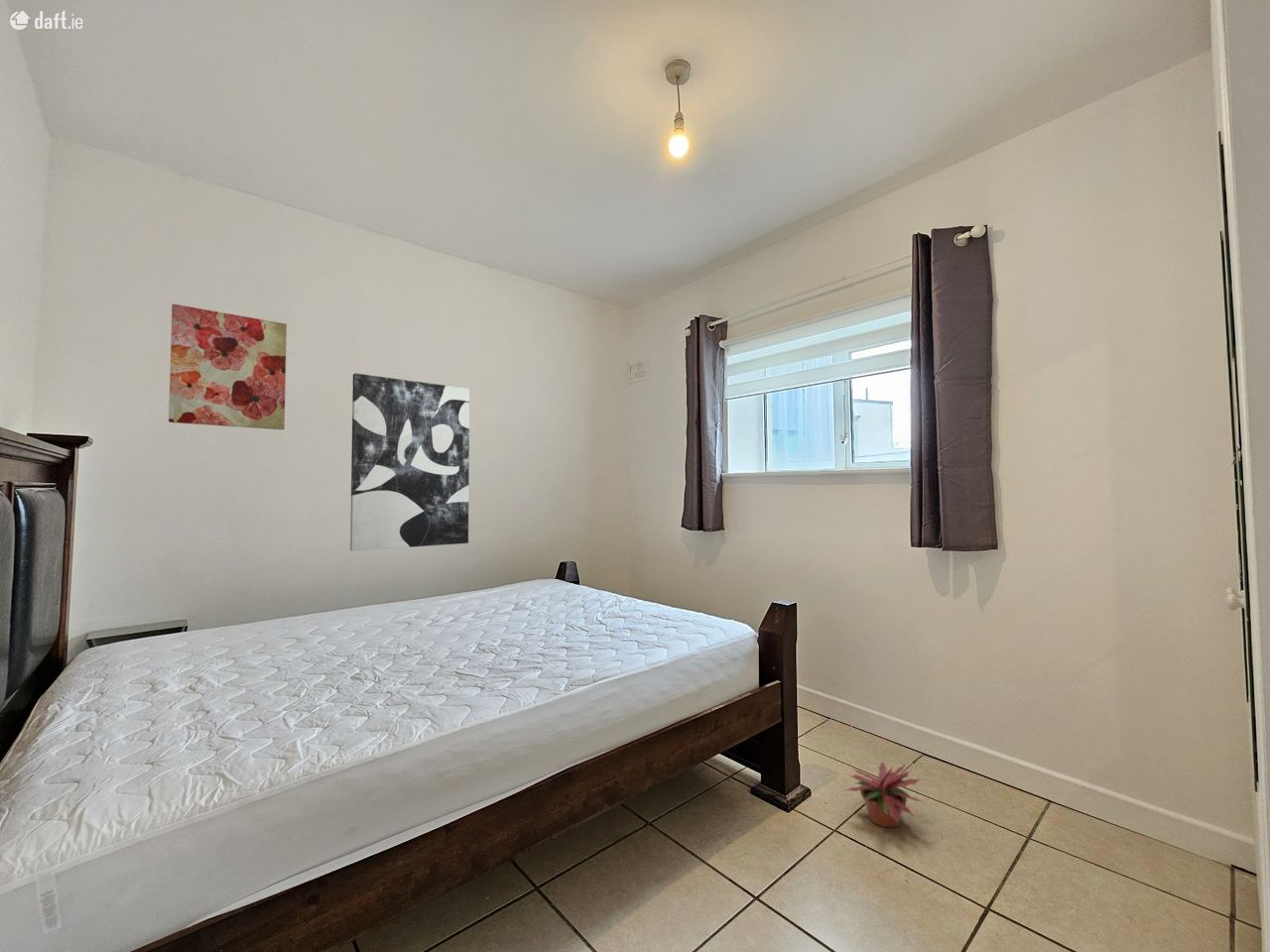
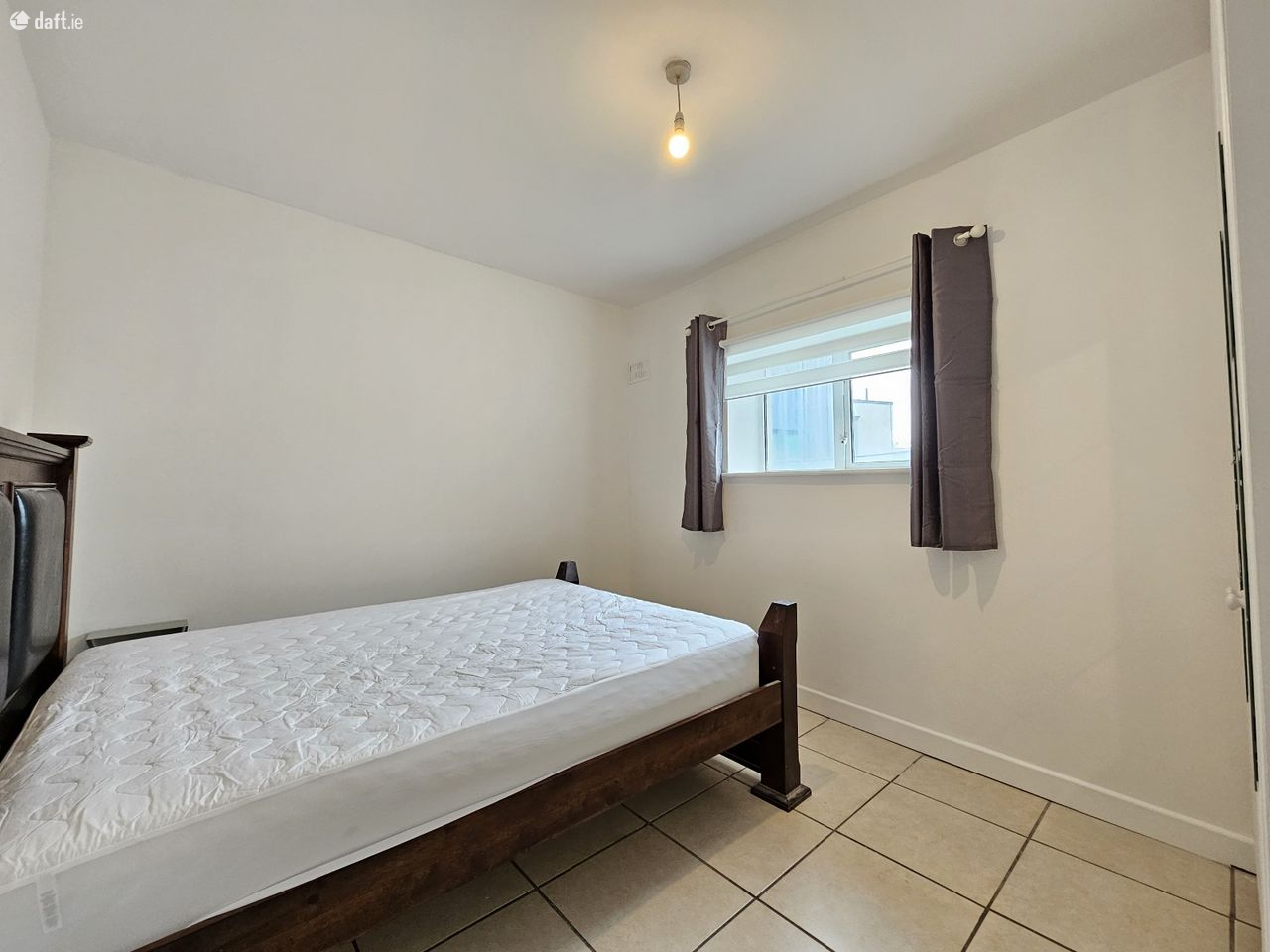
- wall art [349,372,470,551]
- wall art [168,302,288,430]
- potted plant [844,761,928,829]
